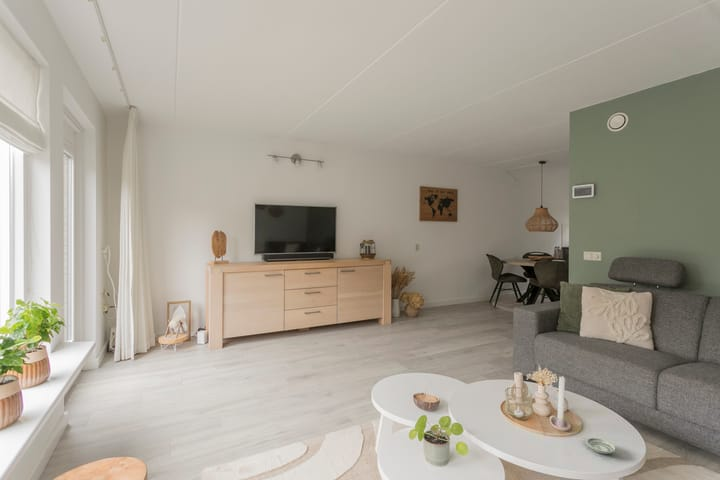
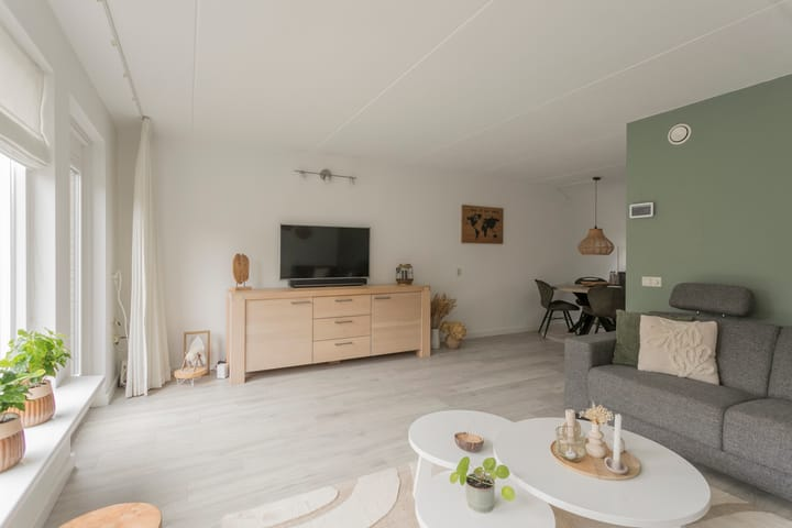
- saucer [585,437,616,455]
